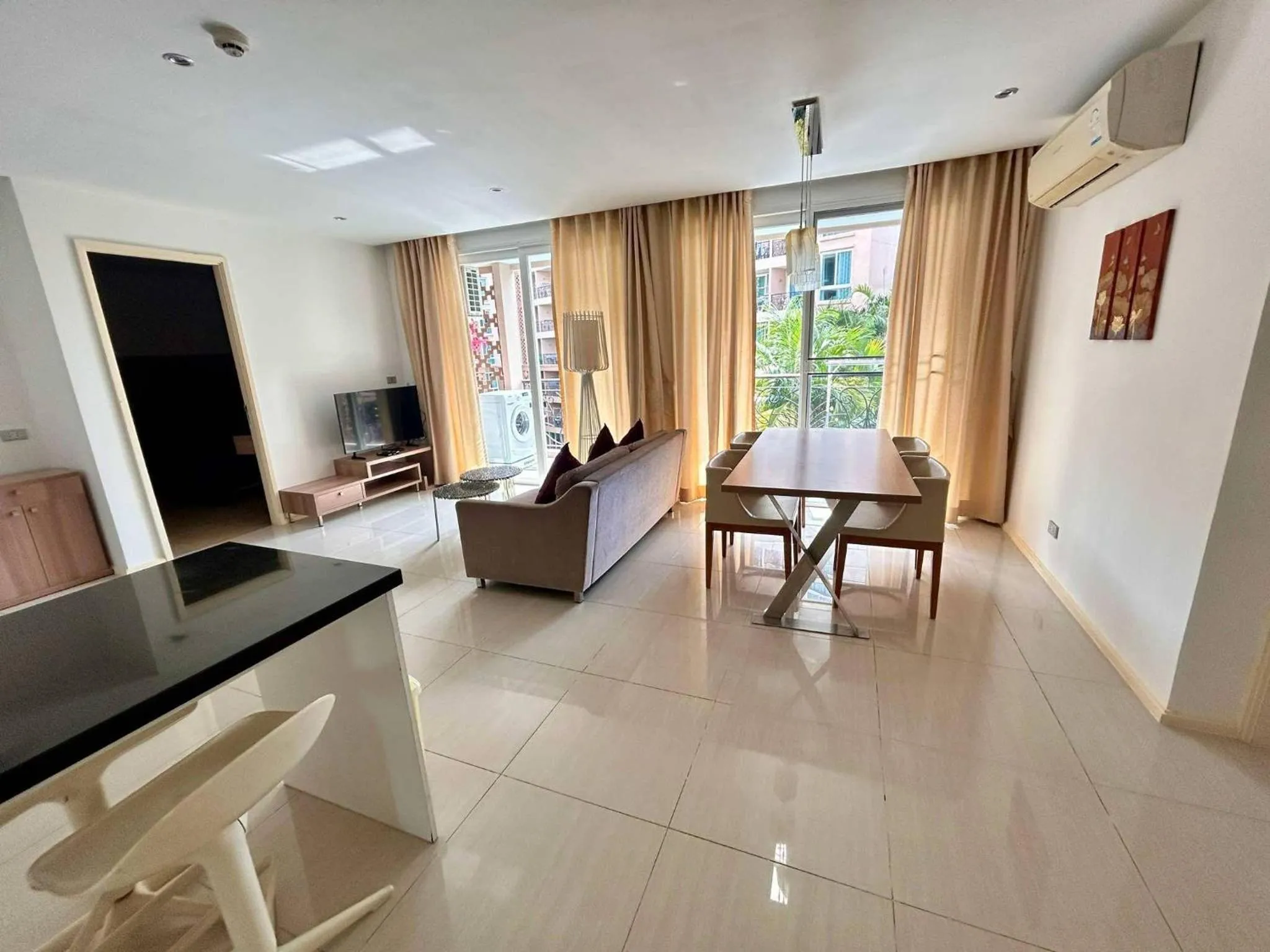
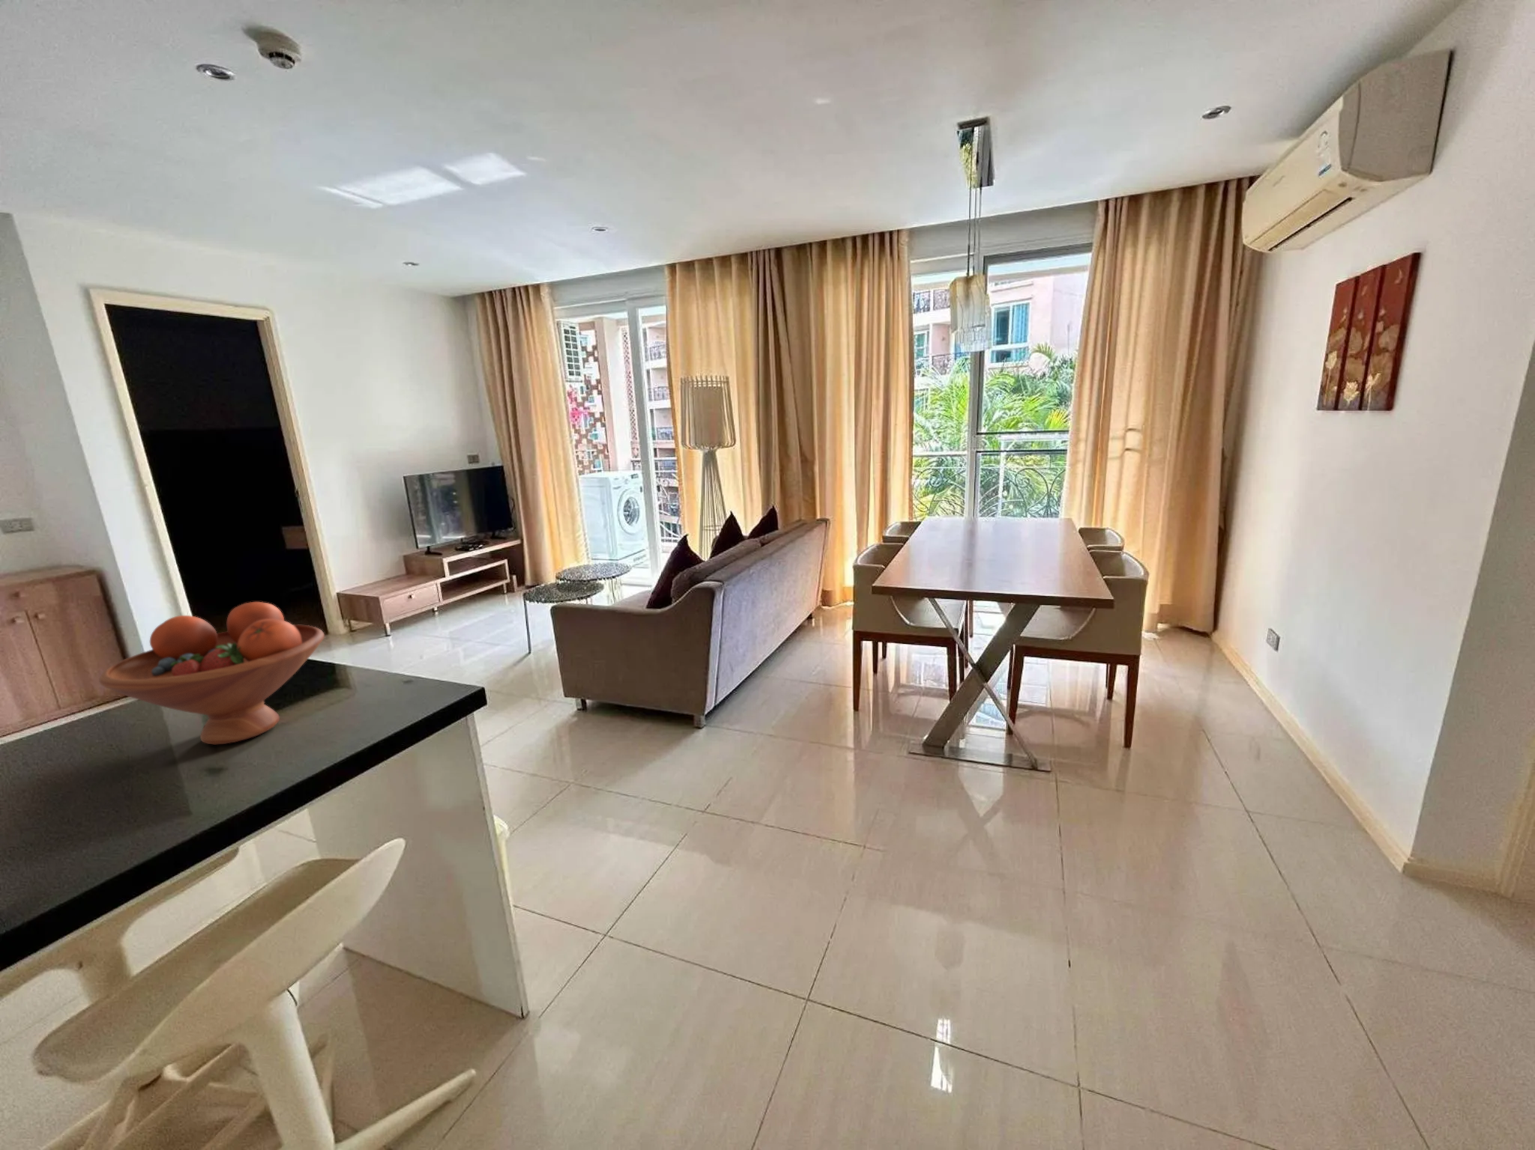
+ fruit bowl [98,602,325,745]
